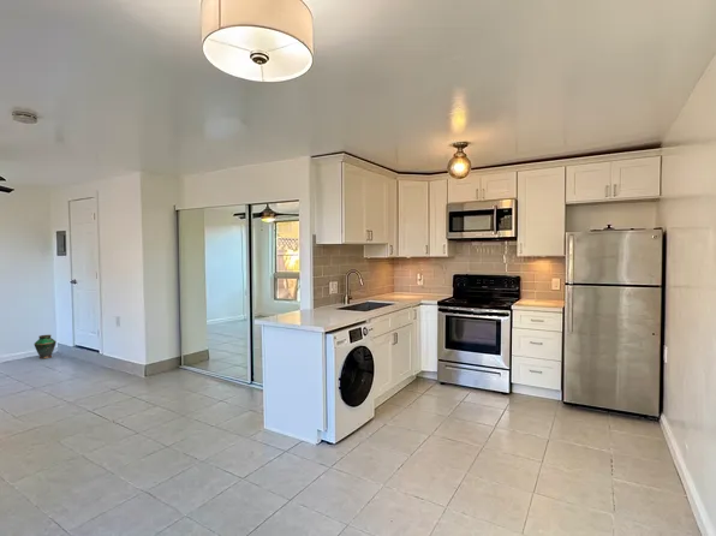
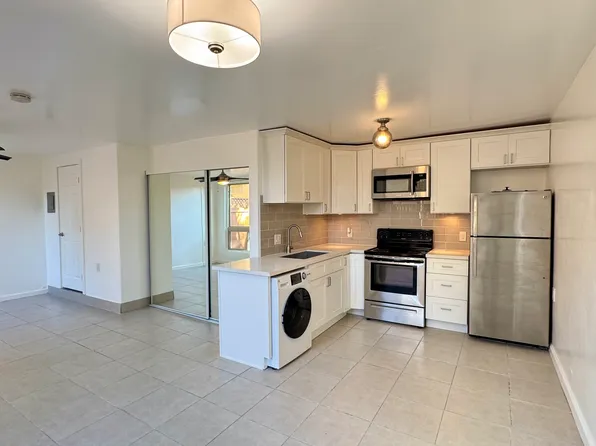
- vase [32,334,58,359]
